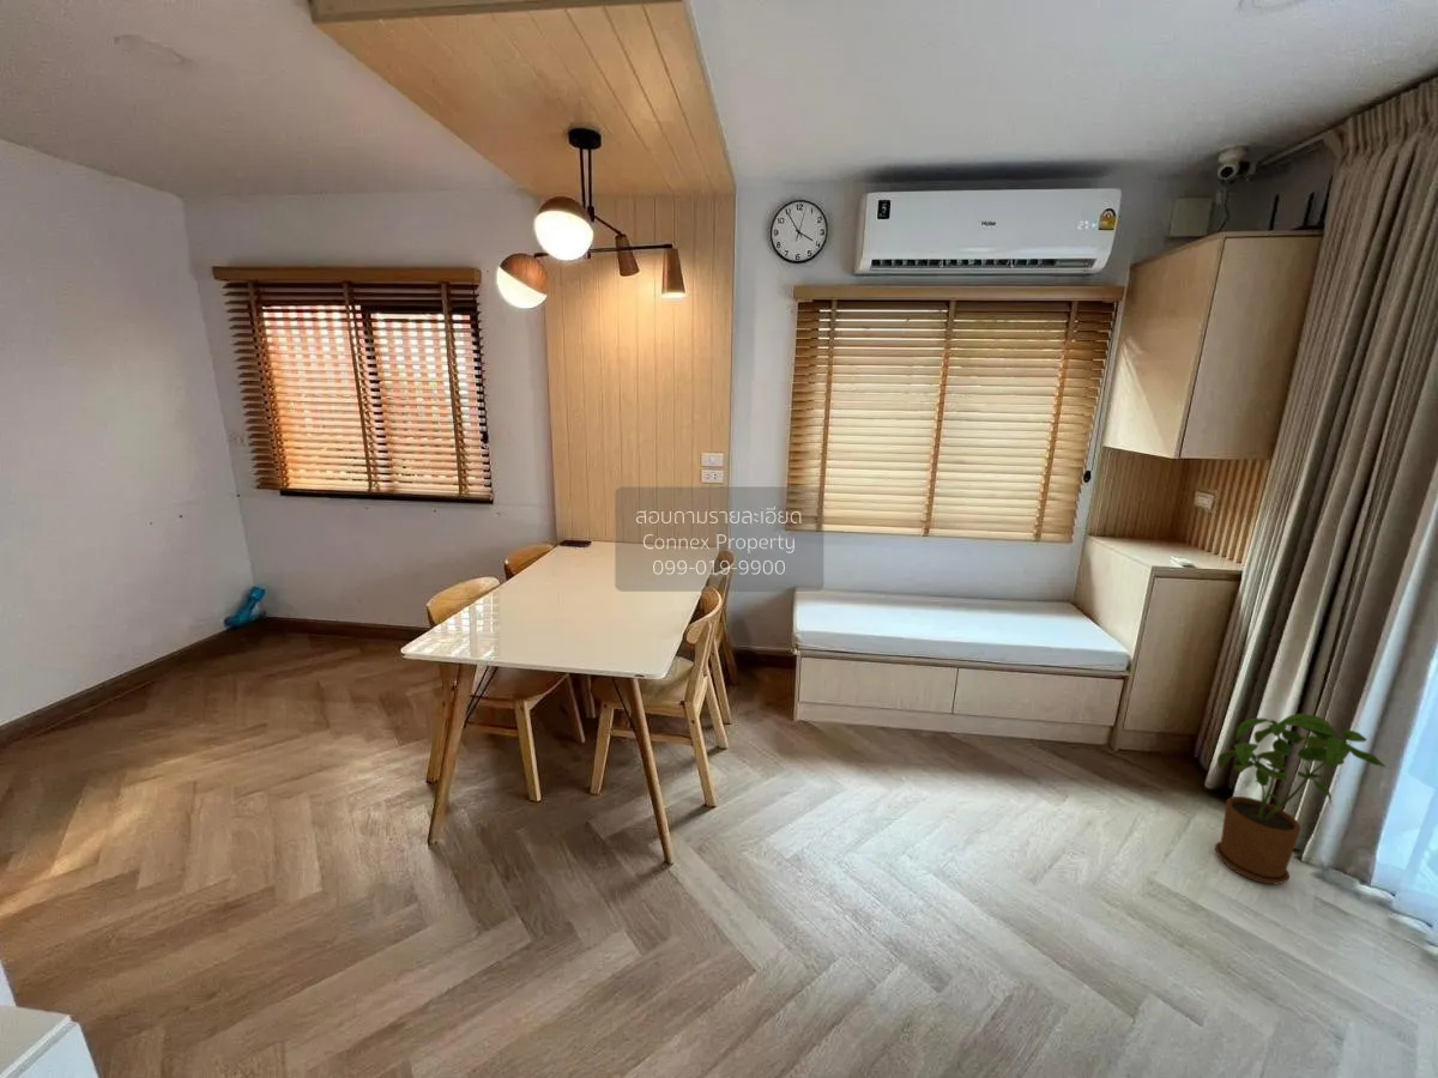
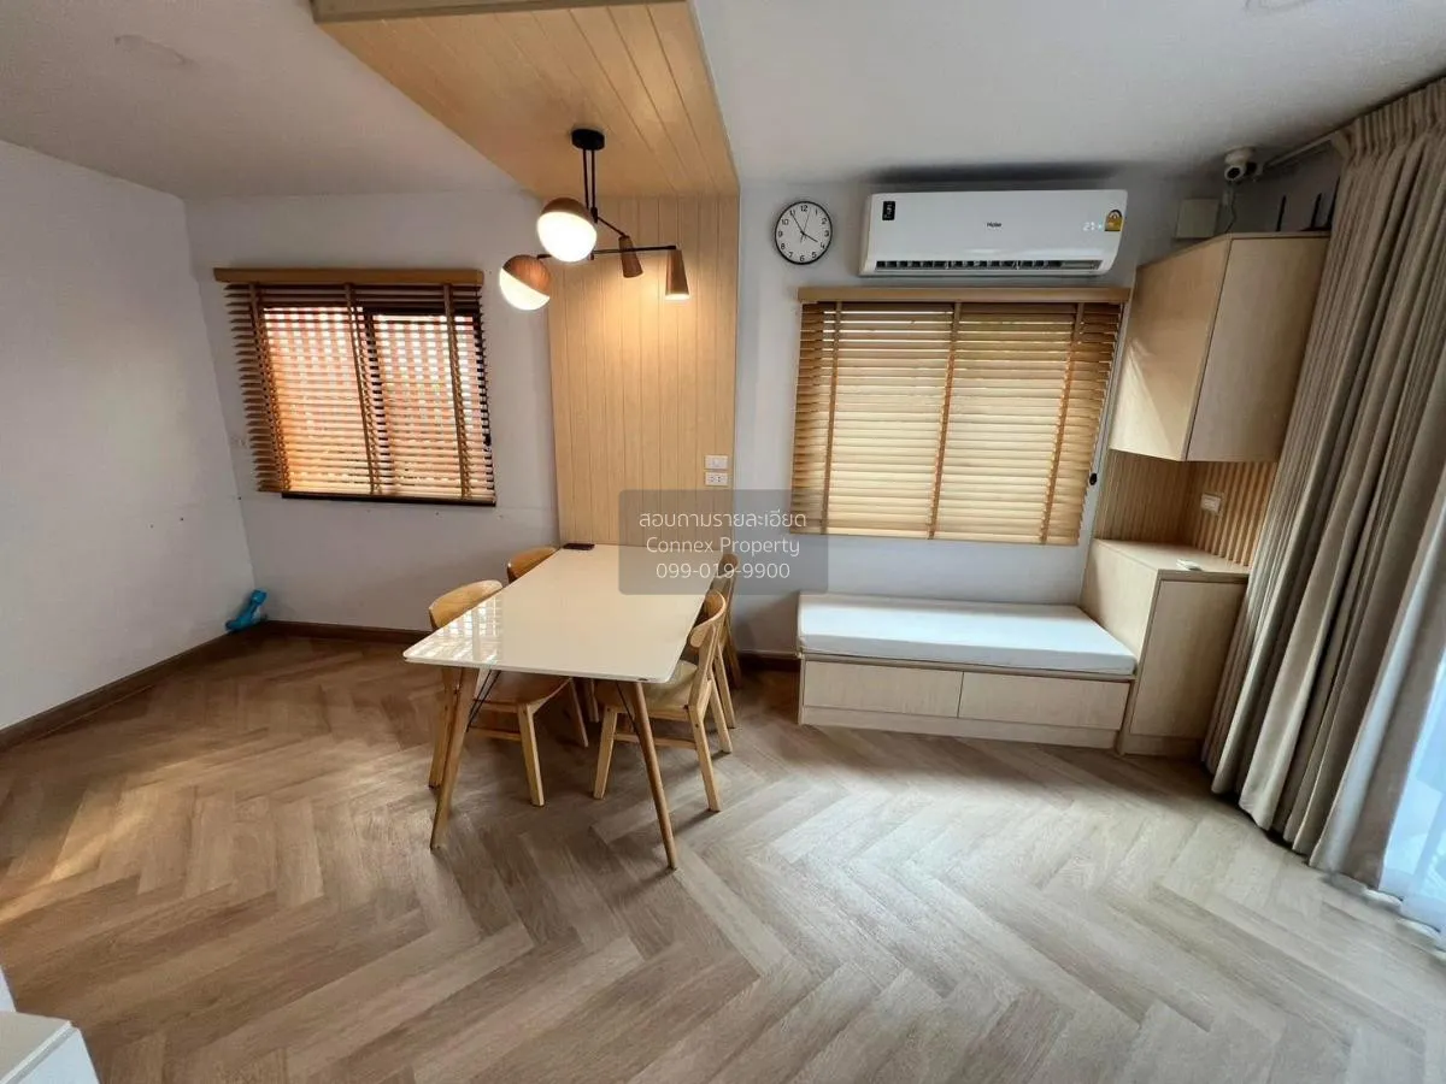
- house plant [1214,713,1386,885]
